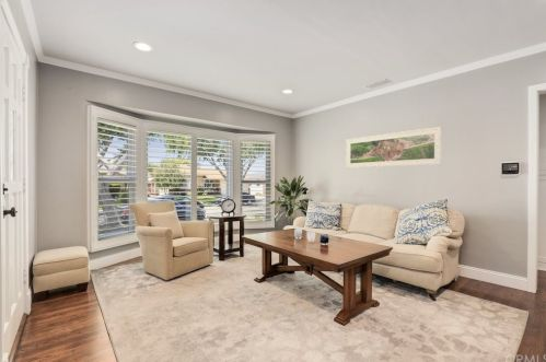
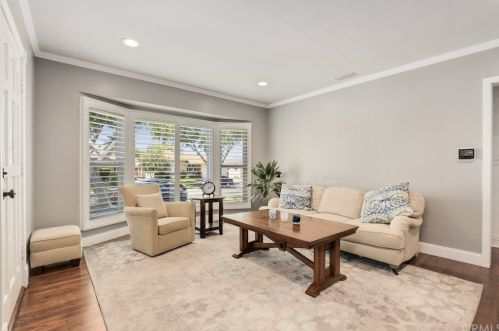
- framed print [346,126,442,170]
